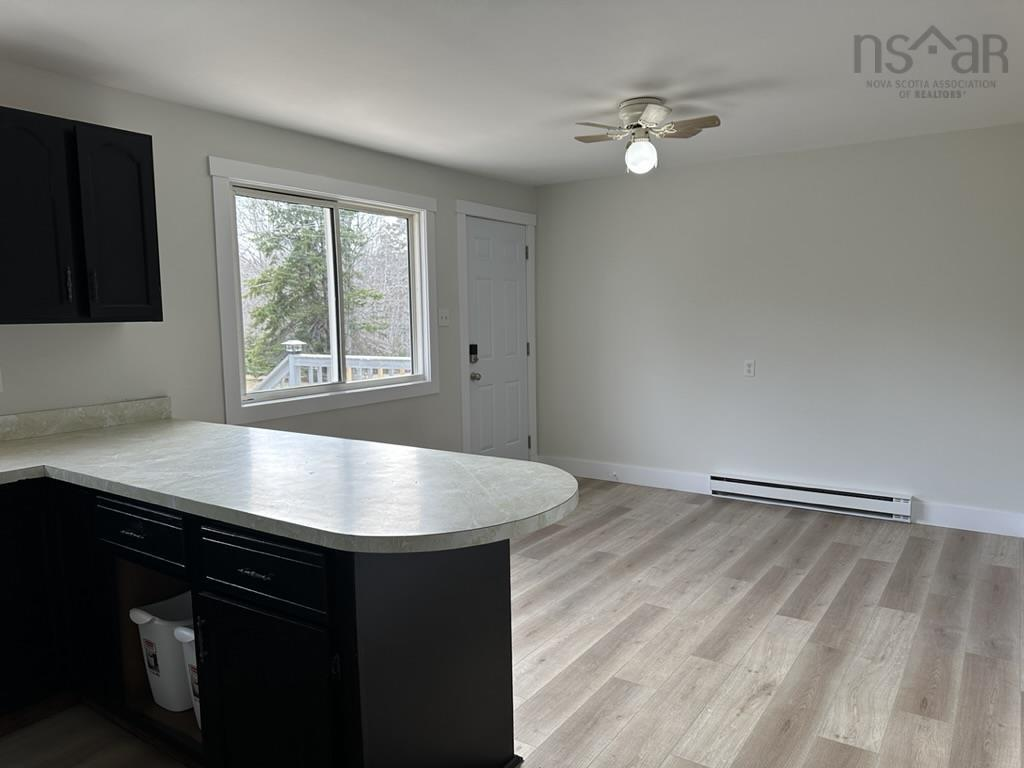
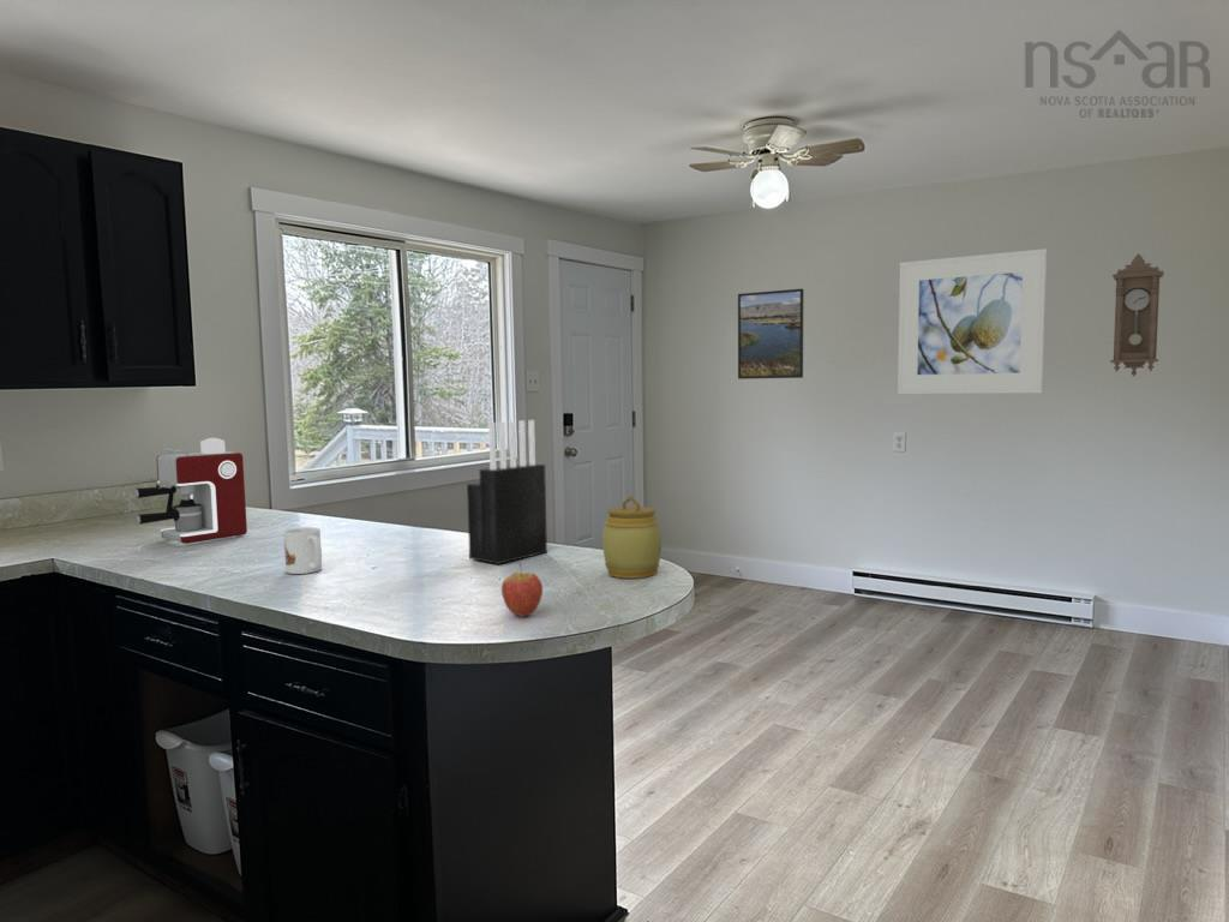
+ fruit [500,563,544,618]
+ pendulum clock [1109,253,1165,378]
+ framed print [737,288,805,381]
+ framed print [897,247,1048,395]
+ coffee maker [133,437,248,545]
+ mug [283,526,323,575]
+ knife block [466,419,548,565]
+ jar [601,495,663,580]
